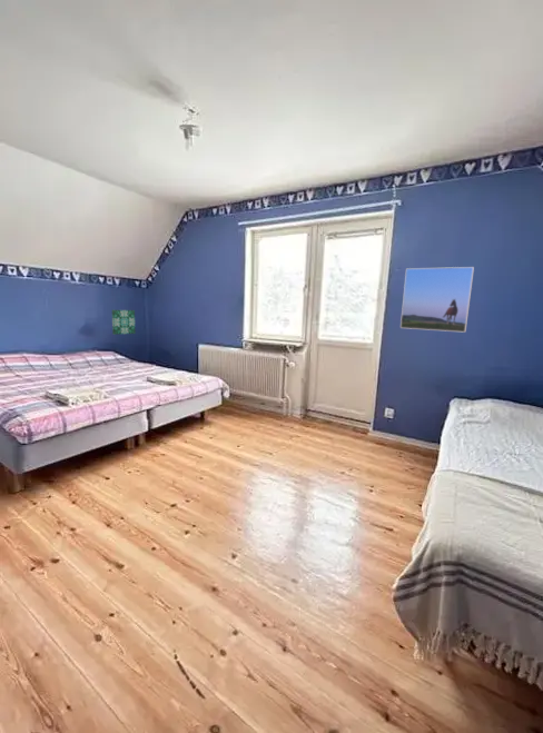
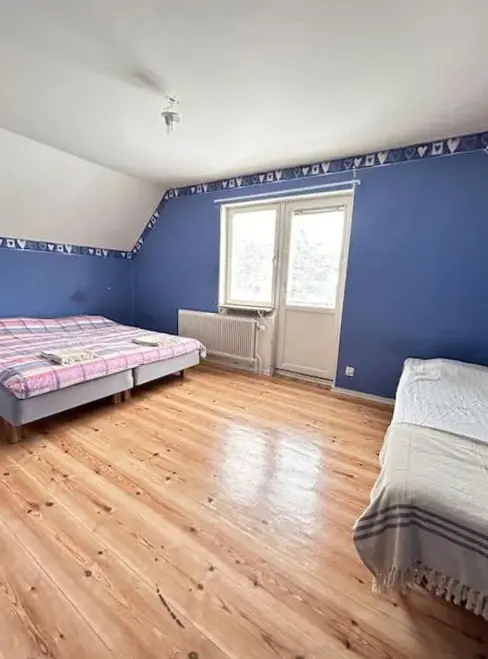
- wall art [111,309,137,336]
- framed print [399,266,475,334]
